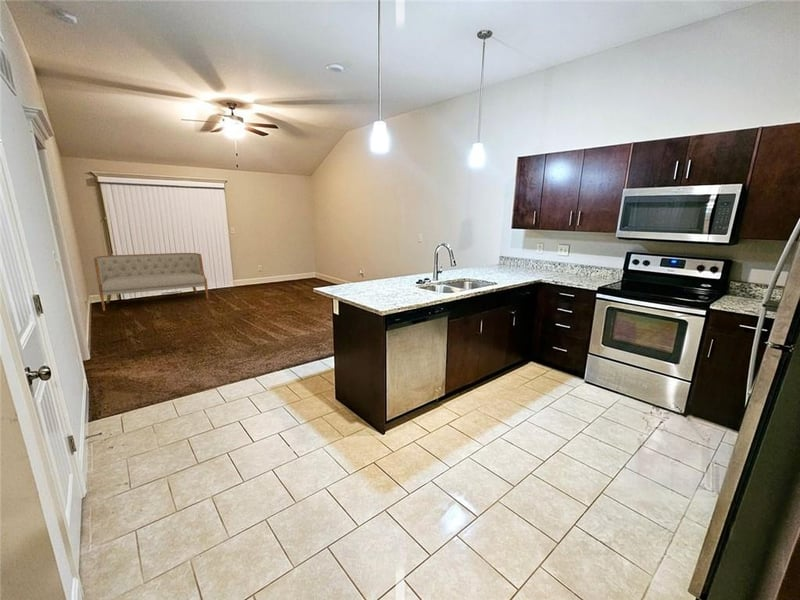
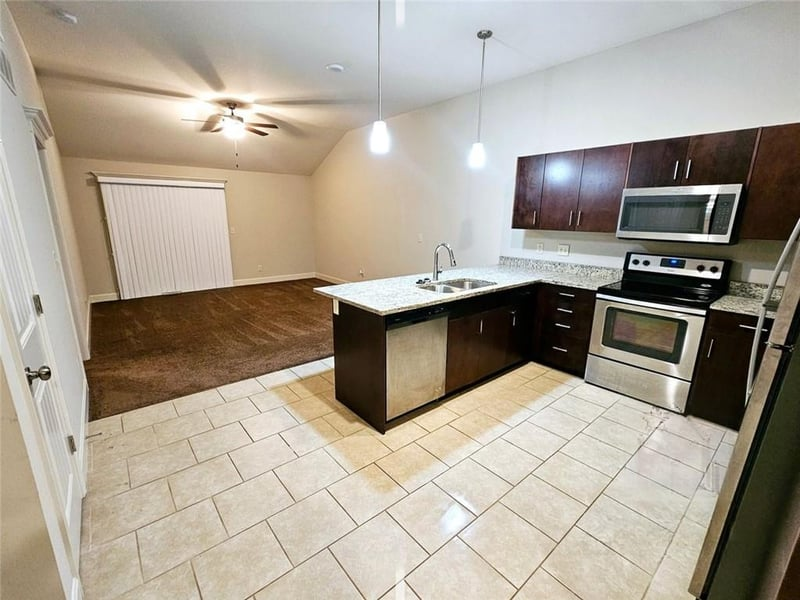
- sofa [92,252,210,312]
